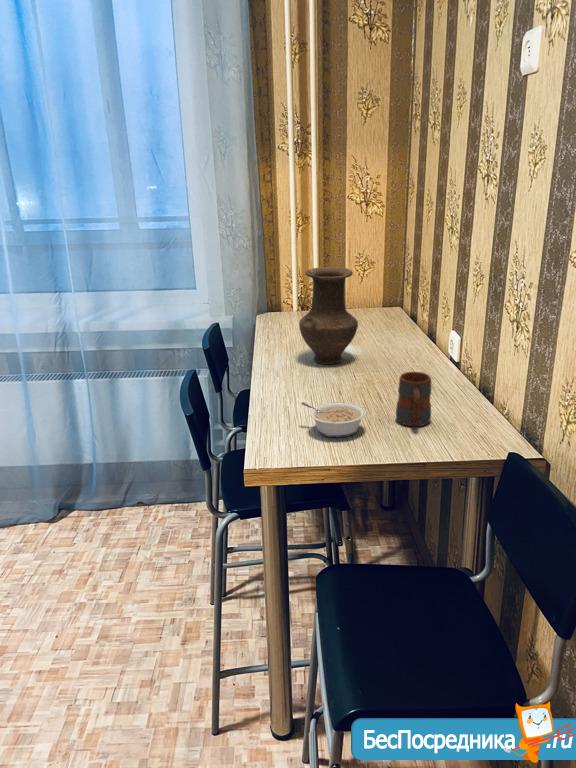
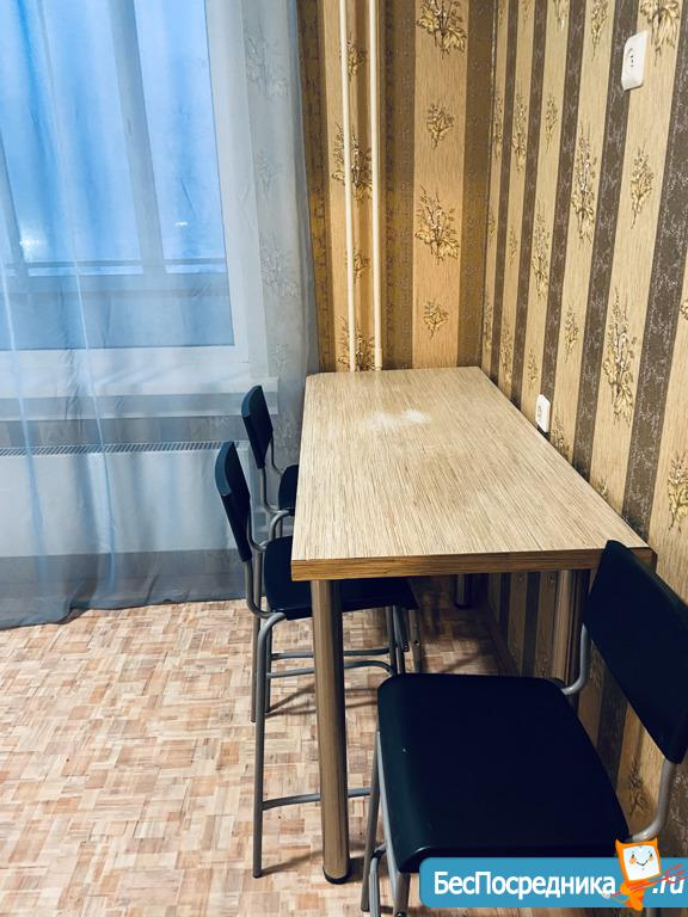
- vase [298,266,359,365]
- legume [300,401,367,438]
- mug [395,371,432,427]
